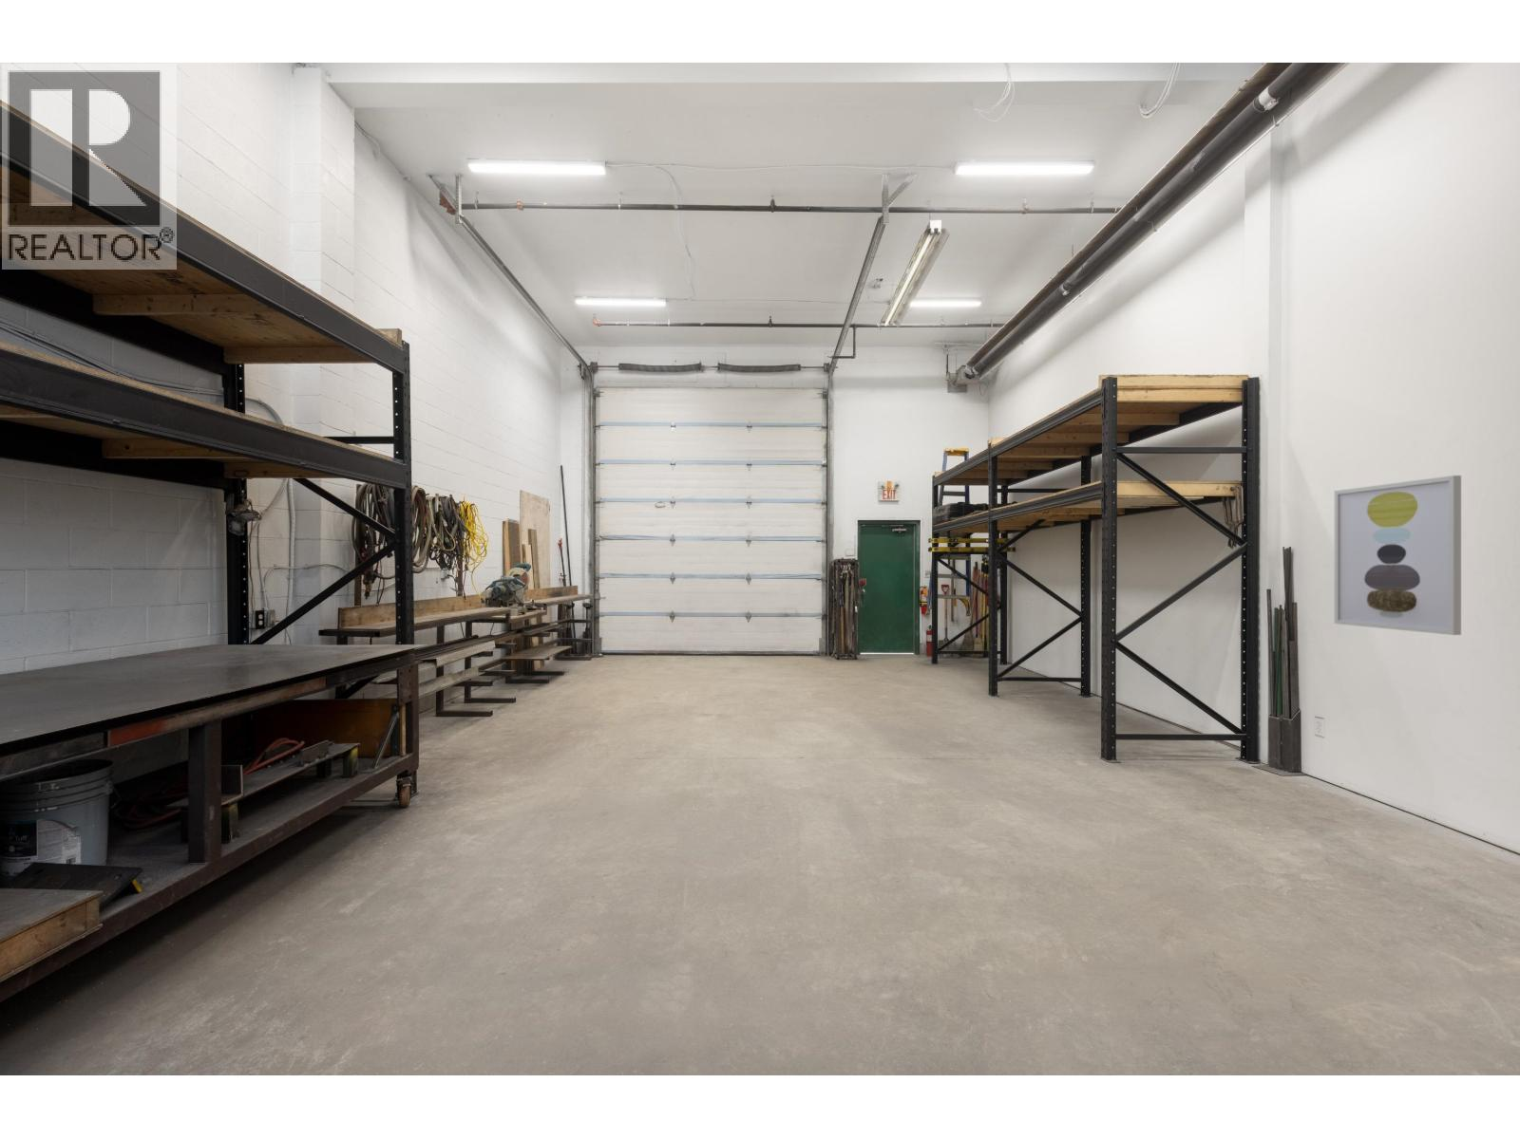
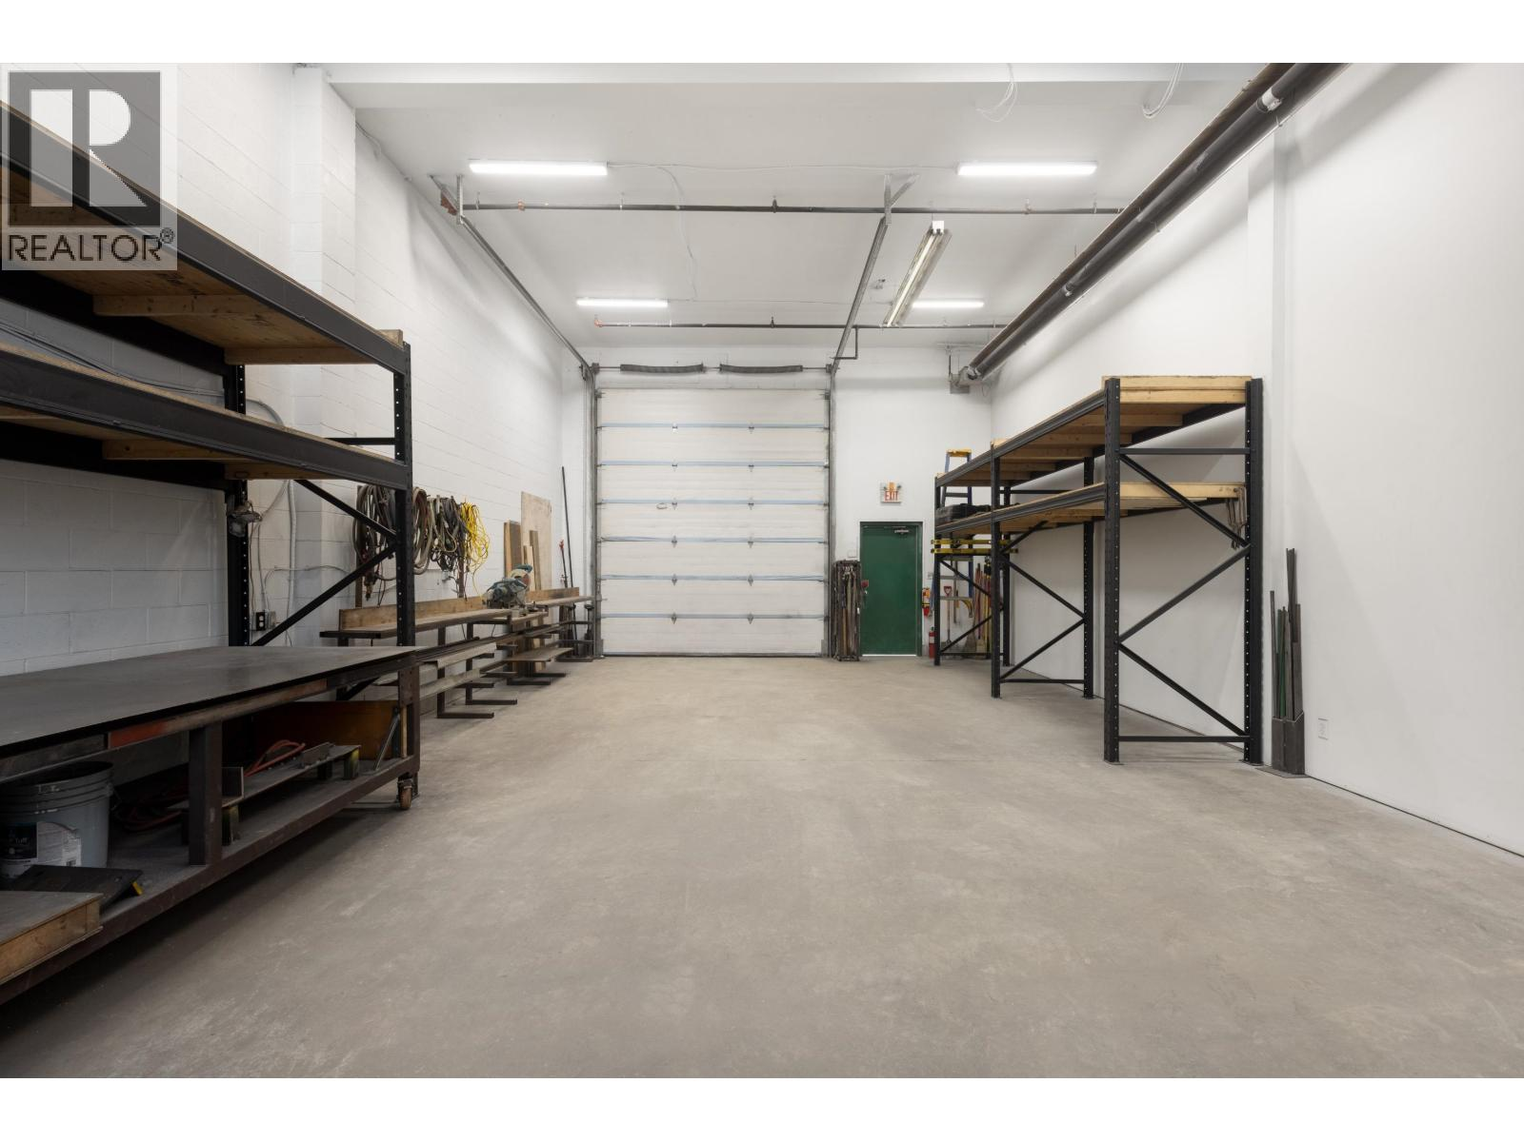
- wall art [1333,475,1463,636]
